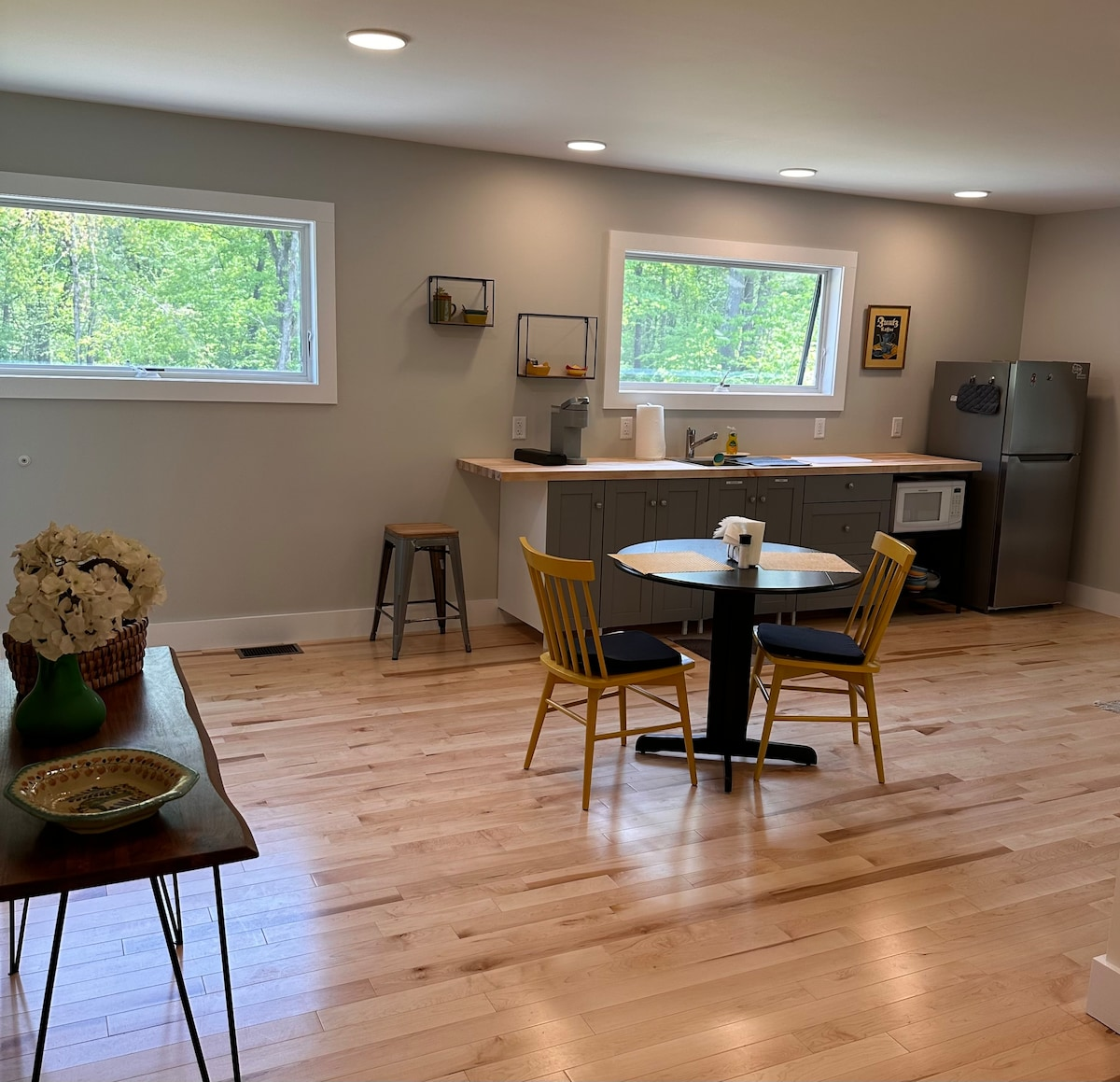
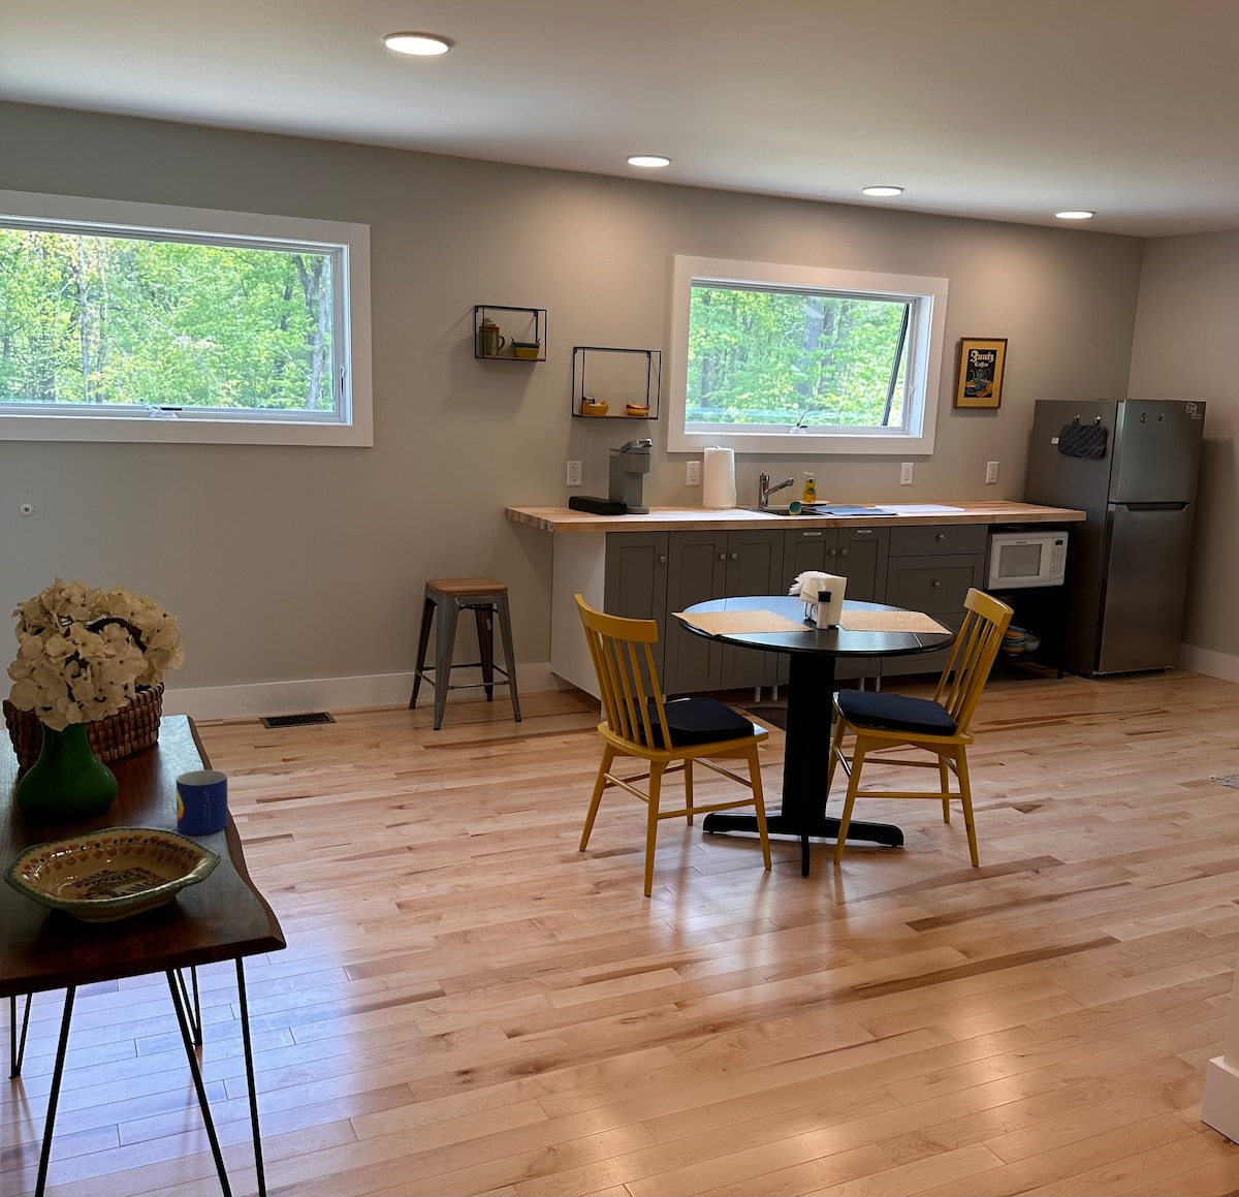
+ mug [176,770,229,835]
